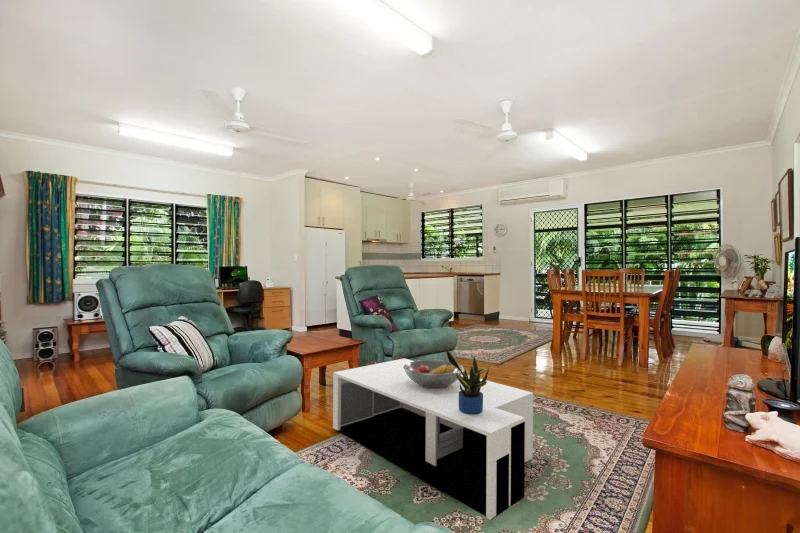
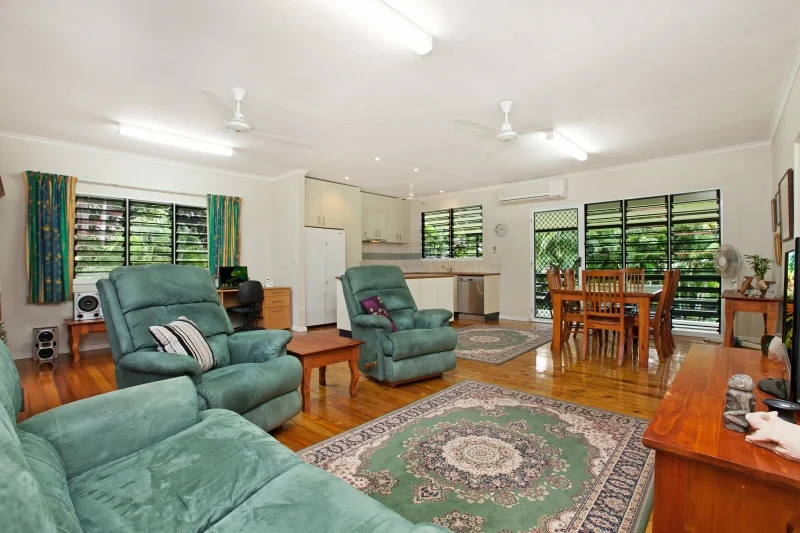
- fruit bowl [403,359,465,387]
- potted plant [445,348,490,414]
- coffee table [332,357,534,521]
